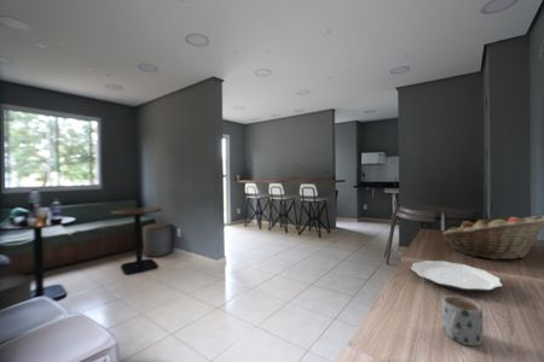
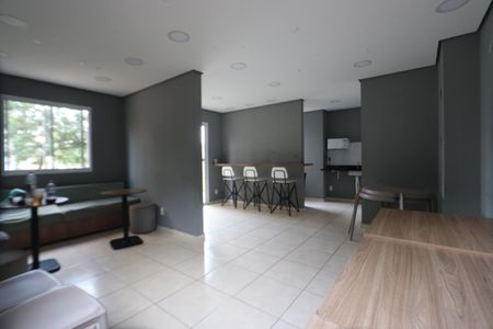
- mug [441,294,484,348]
- fruit basket [441,215,544,261]
- plate [410,259,504,293]
